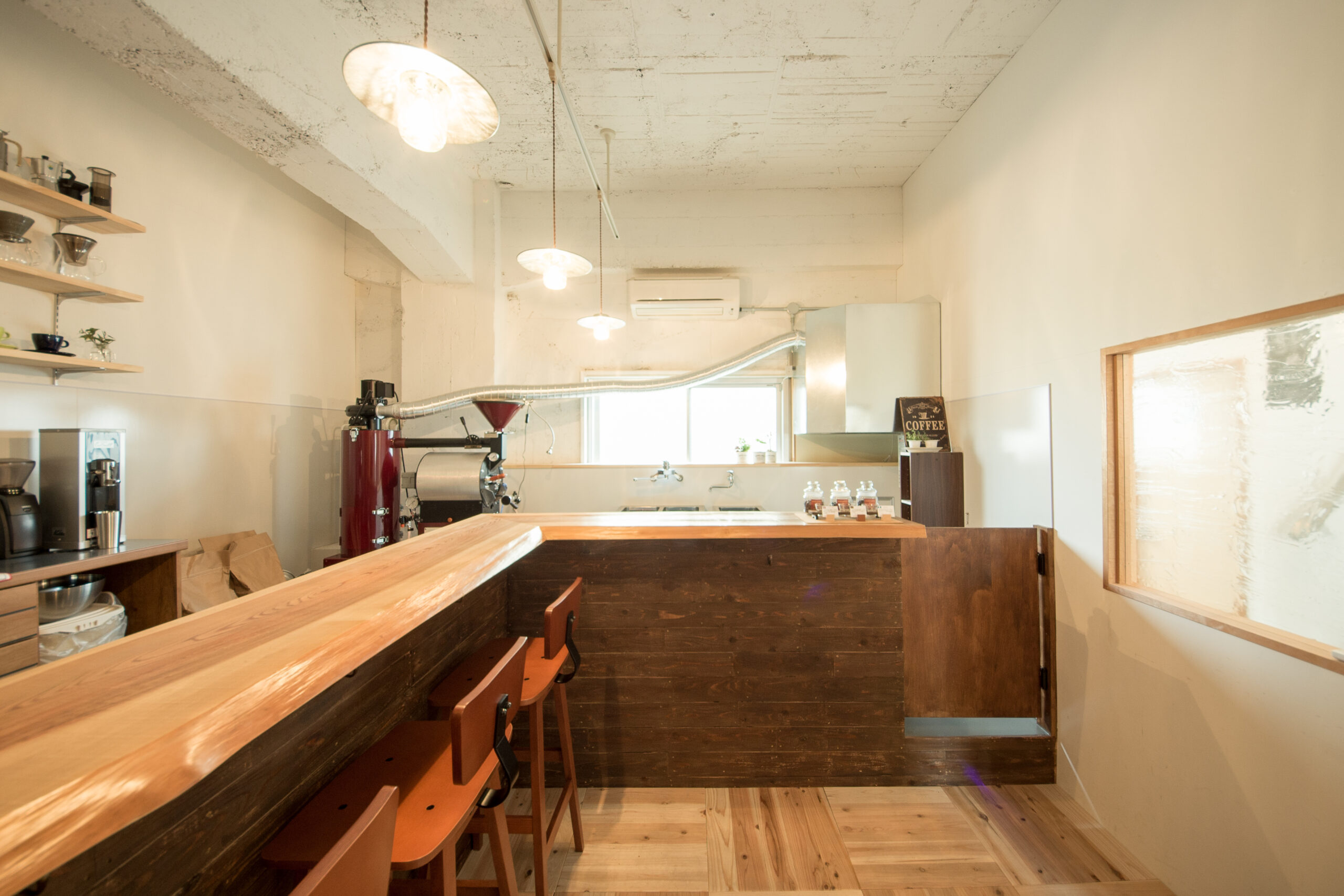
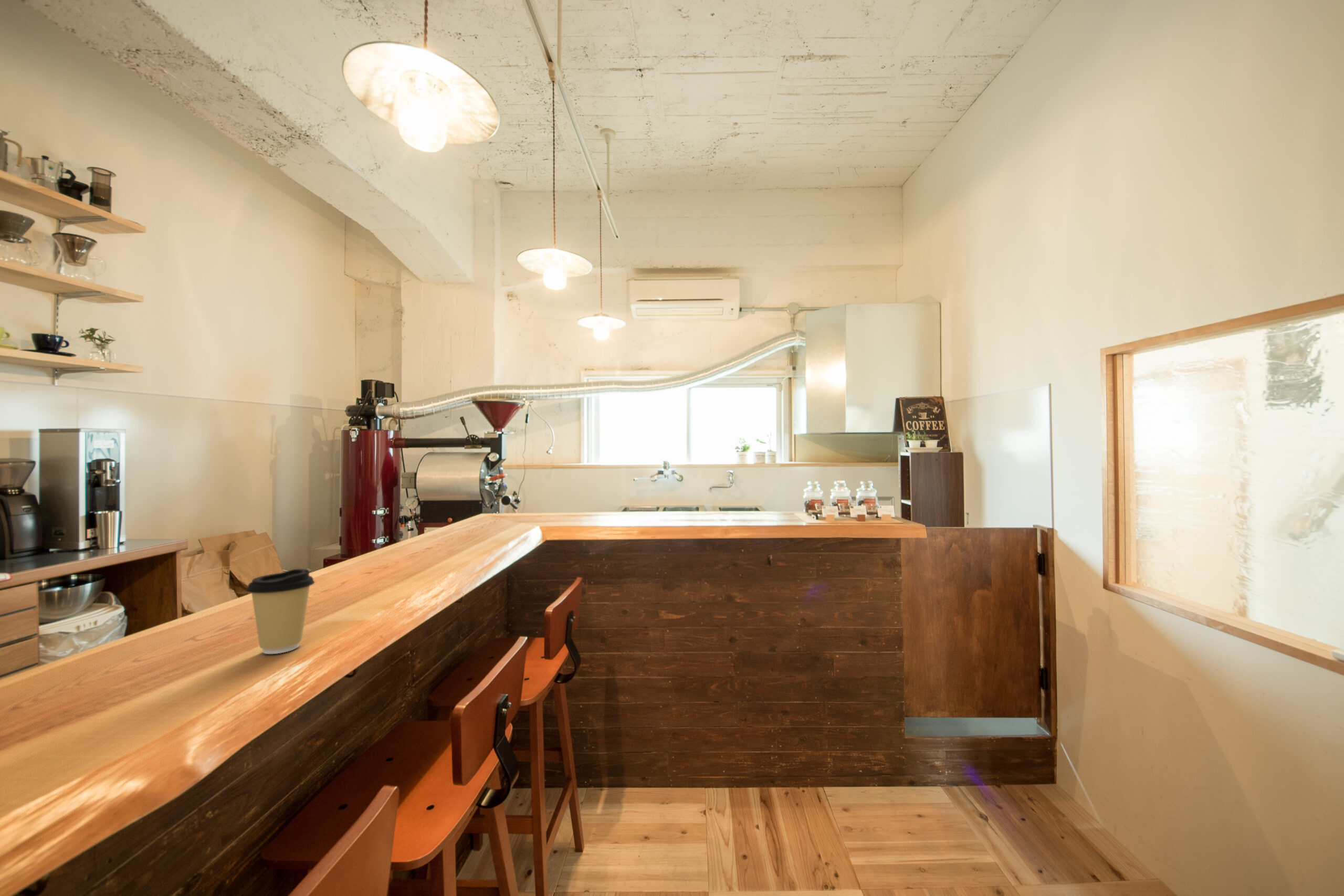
+ coffee cup [246,568,315,655]
